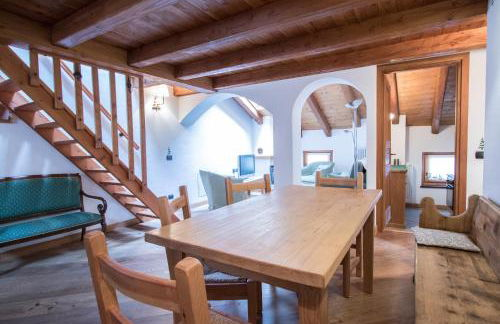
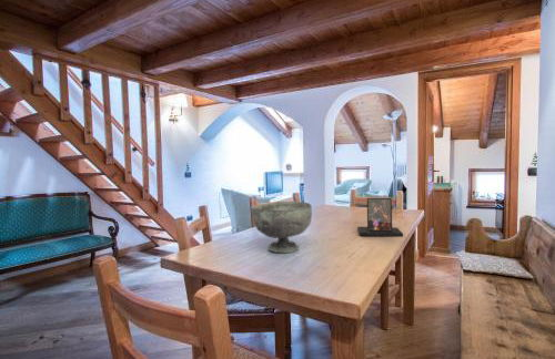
+ photo frame [356,197,404,238]
+ decorative bowl [250,201,313,254]
